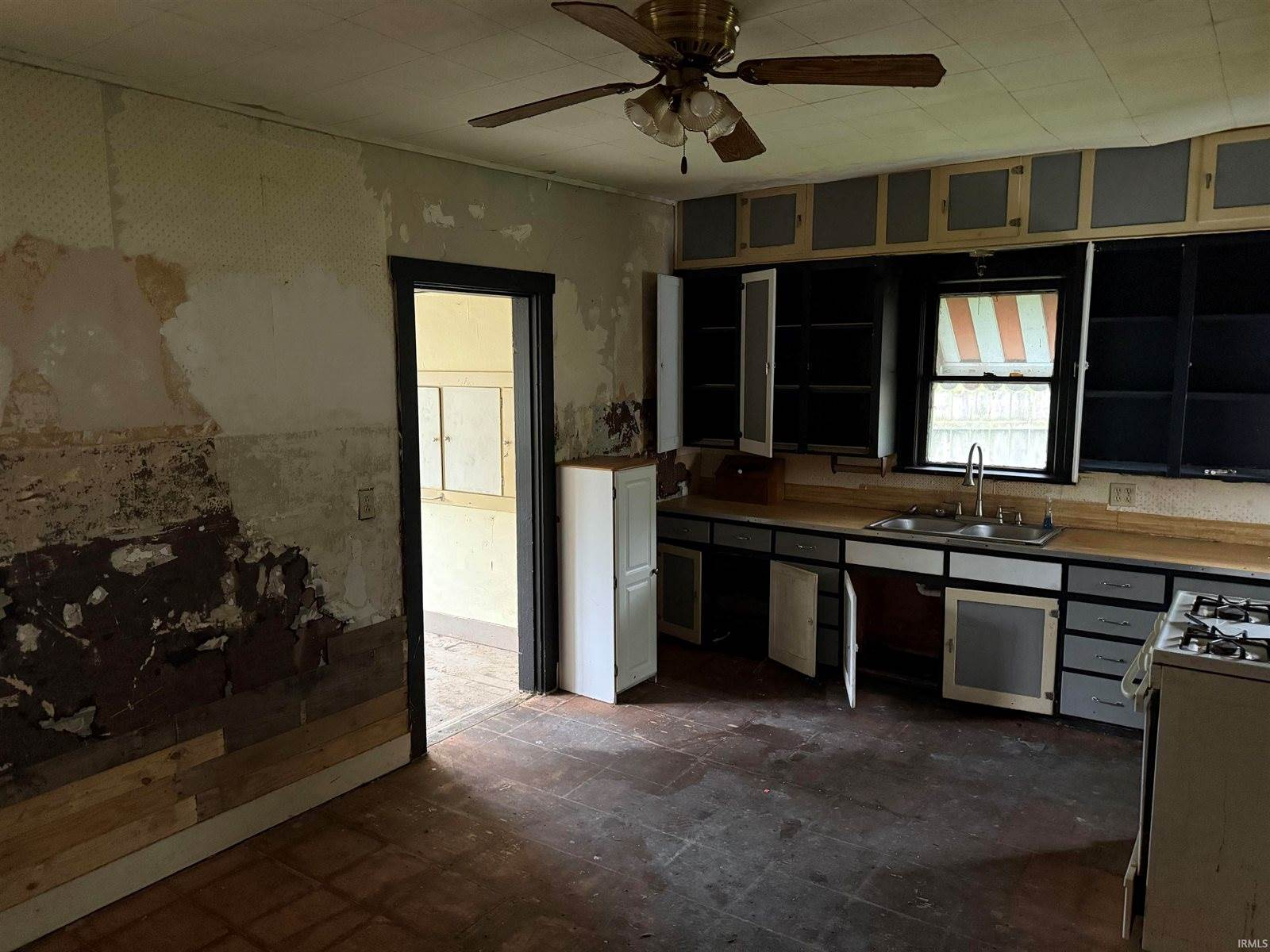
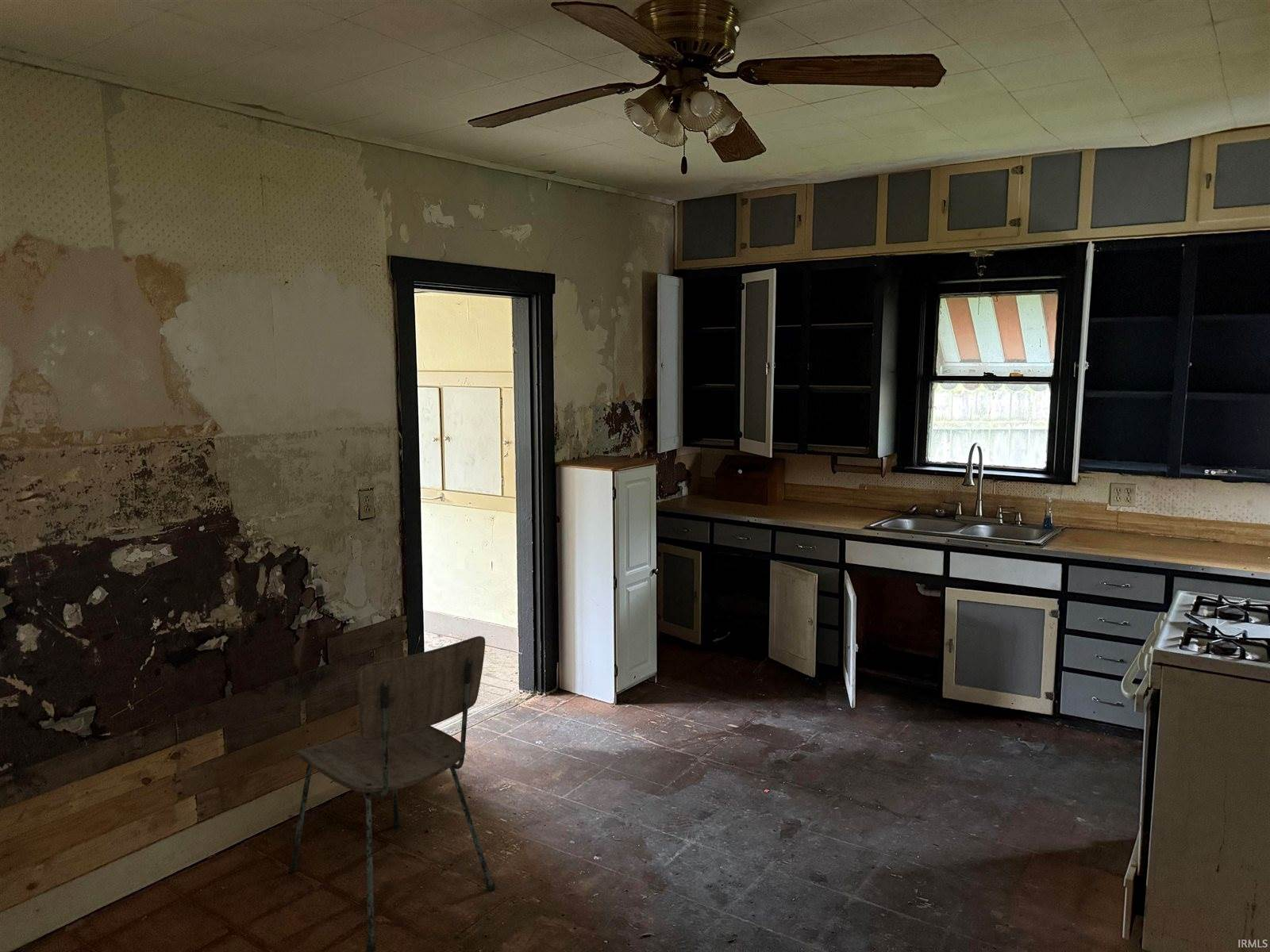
+ dining chair [288,635,497,952]
